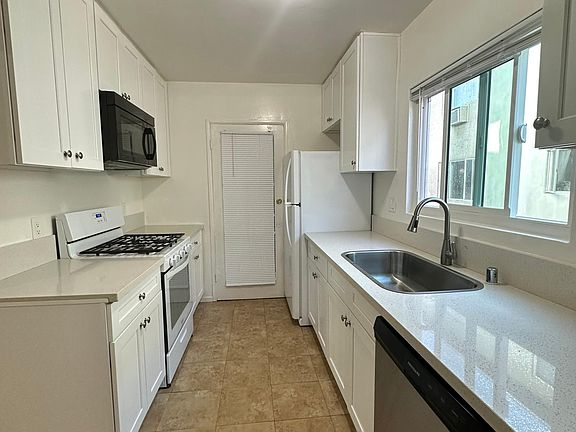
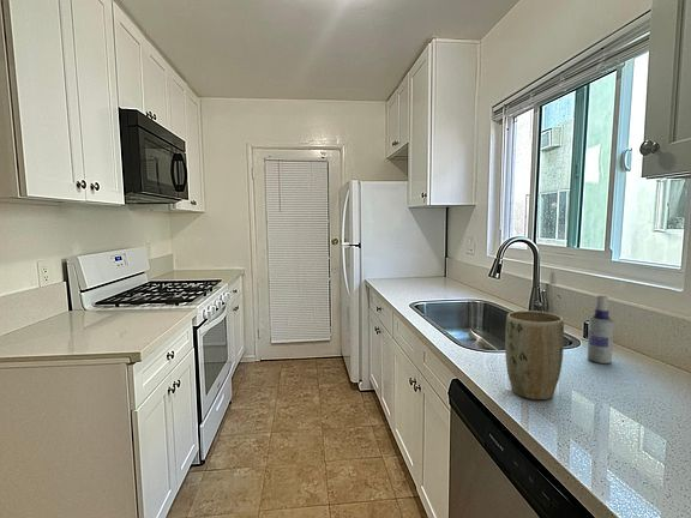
+ spray bottle [587,295,614,365]
+ plant pot [504,309,565,400]
